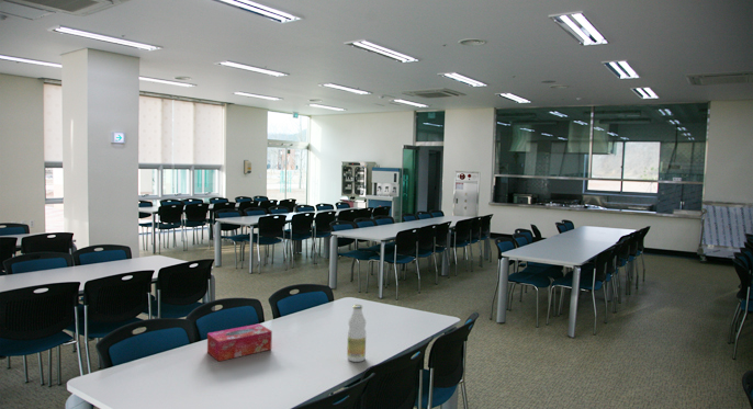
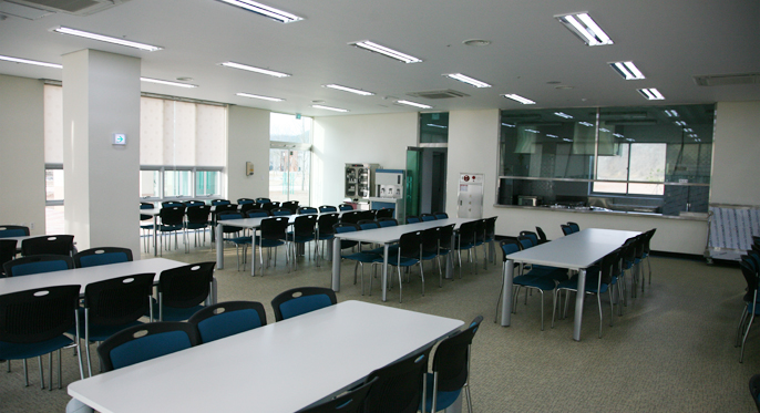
- tissue box [206,322,273,362]
- bottle [346,304,367,363]
